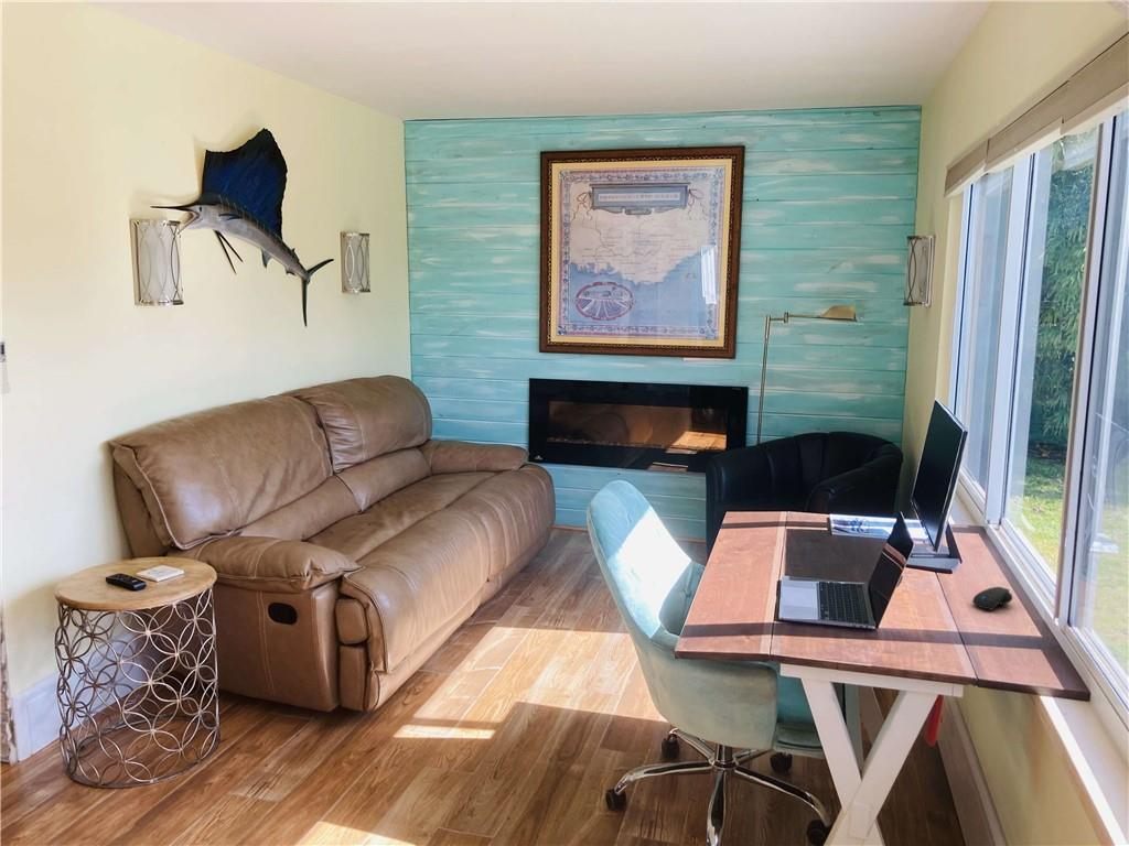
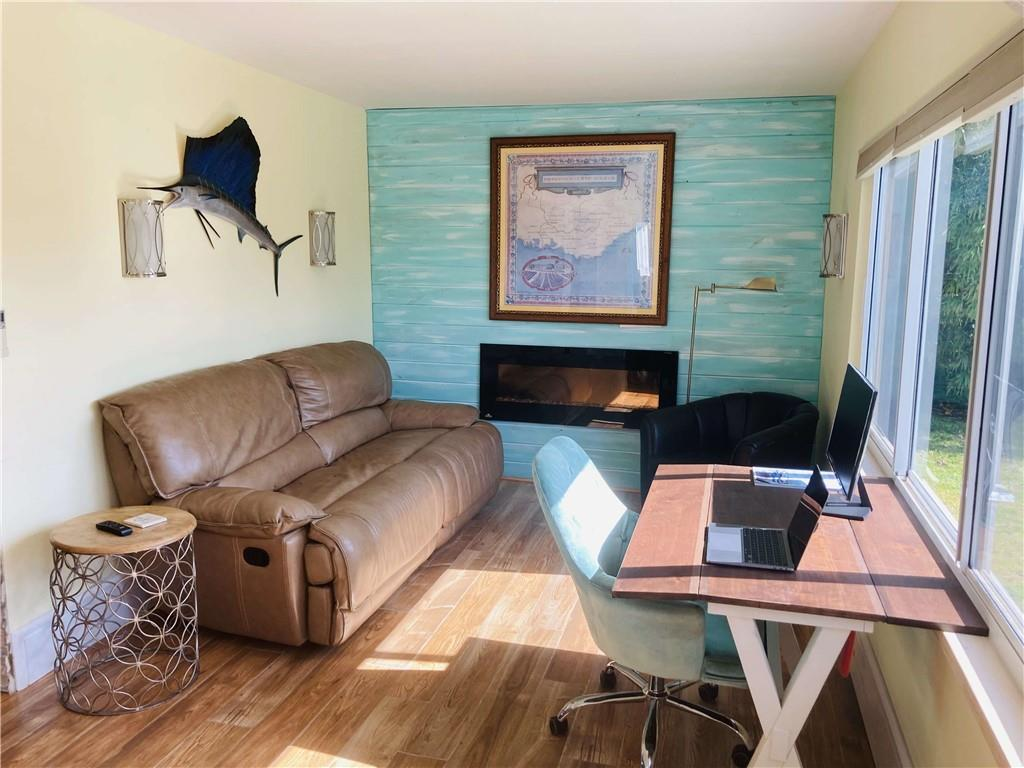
- computer mouse [971,586,1013,610]
